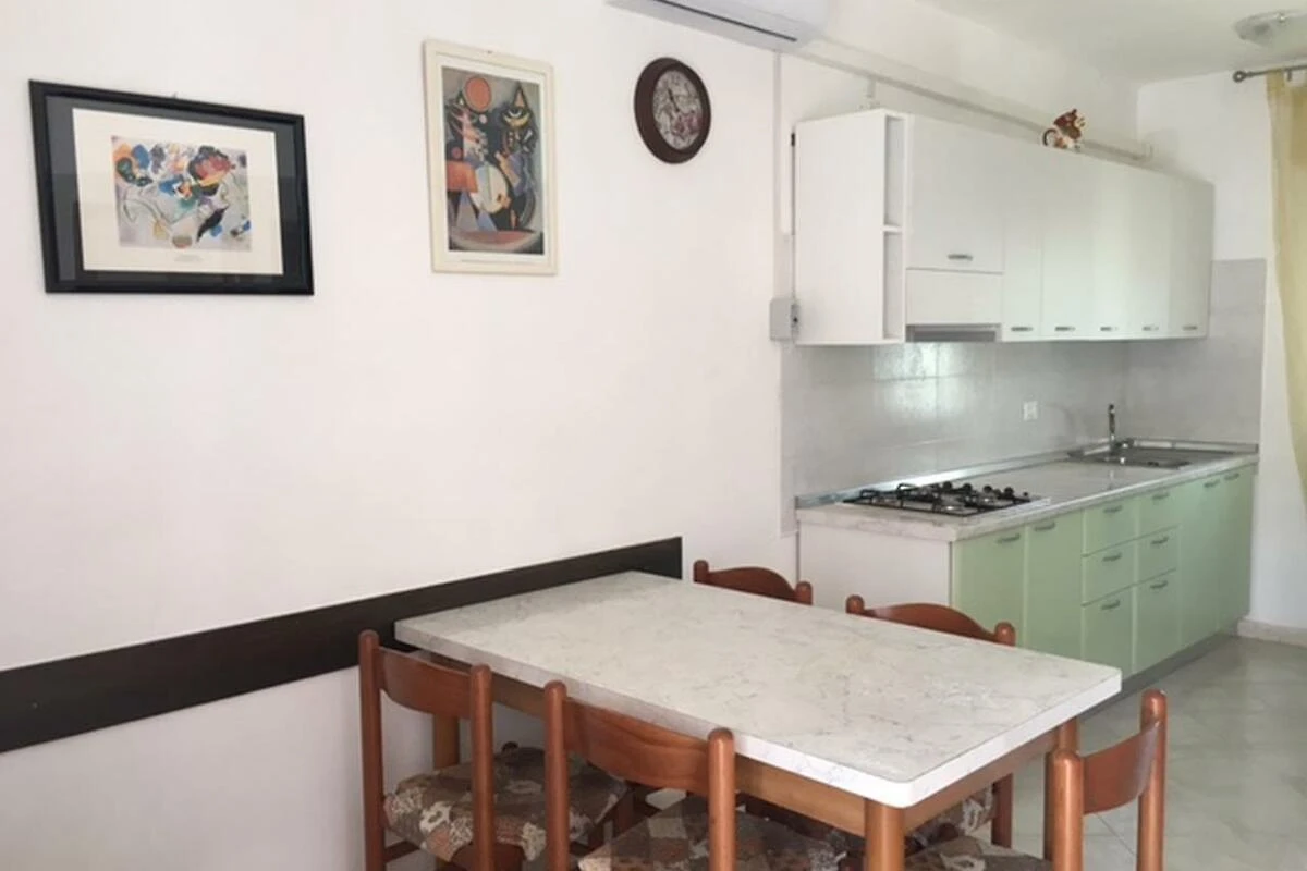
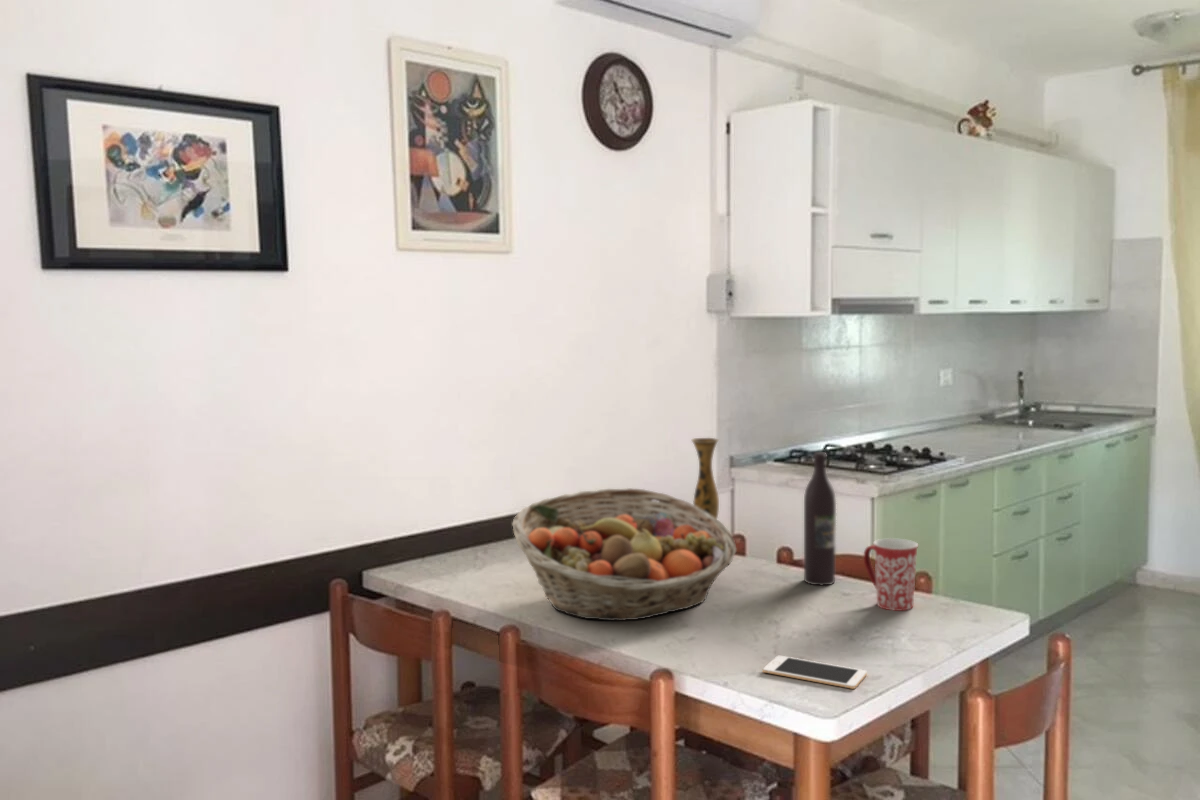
+ fruit basket [511,487,738,622]
+ wine bottle [803,451,837,587]
+ mug [863,537,919,612]
+ cell phone [762,655,868,690]
+ vase [690,437,720,520]
